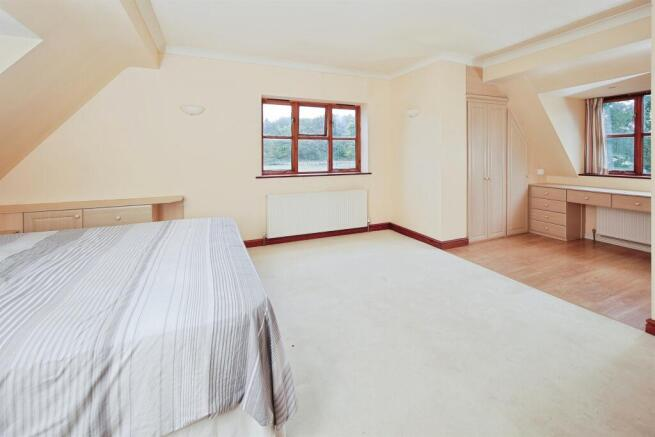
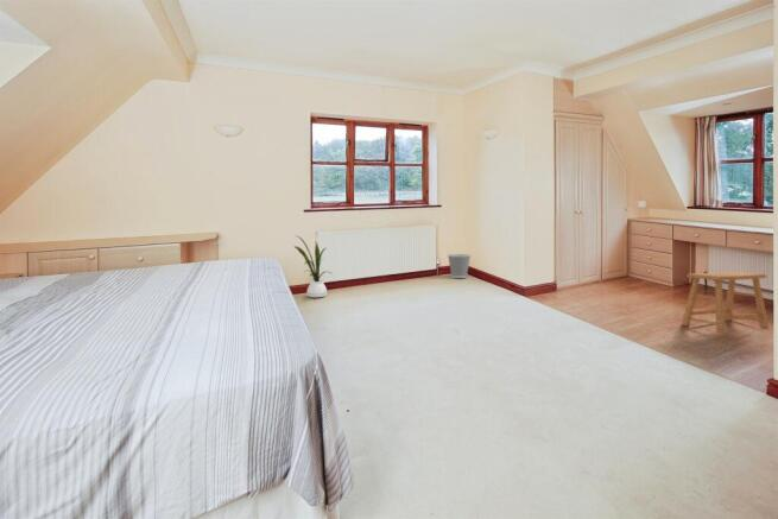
+ house plant [293,234,333,298]
+ stool [681,271,771,335]
+ wastebasket [447,253,472,279]
